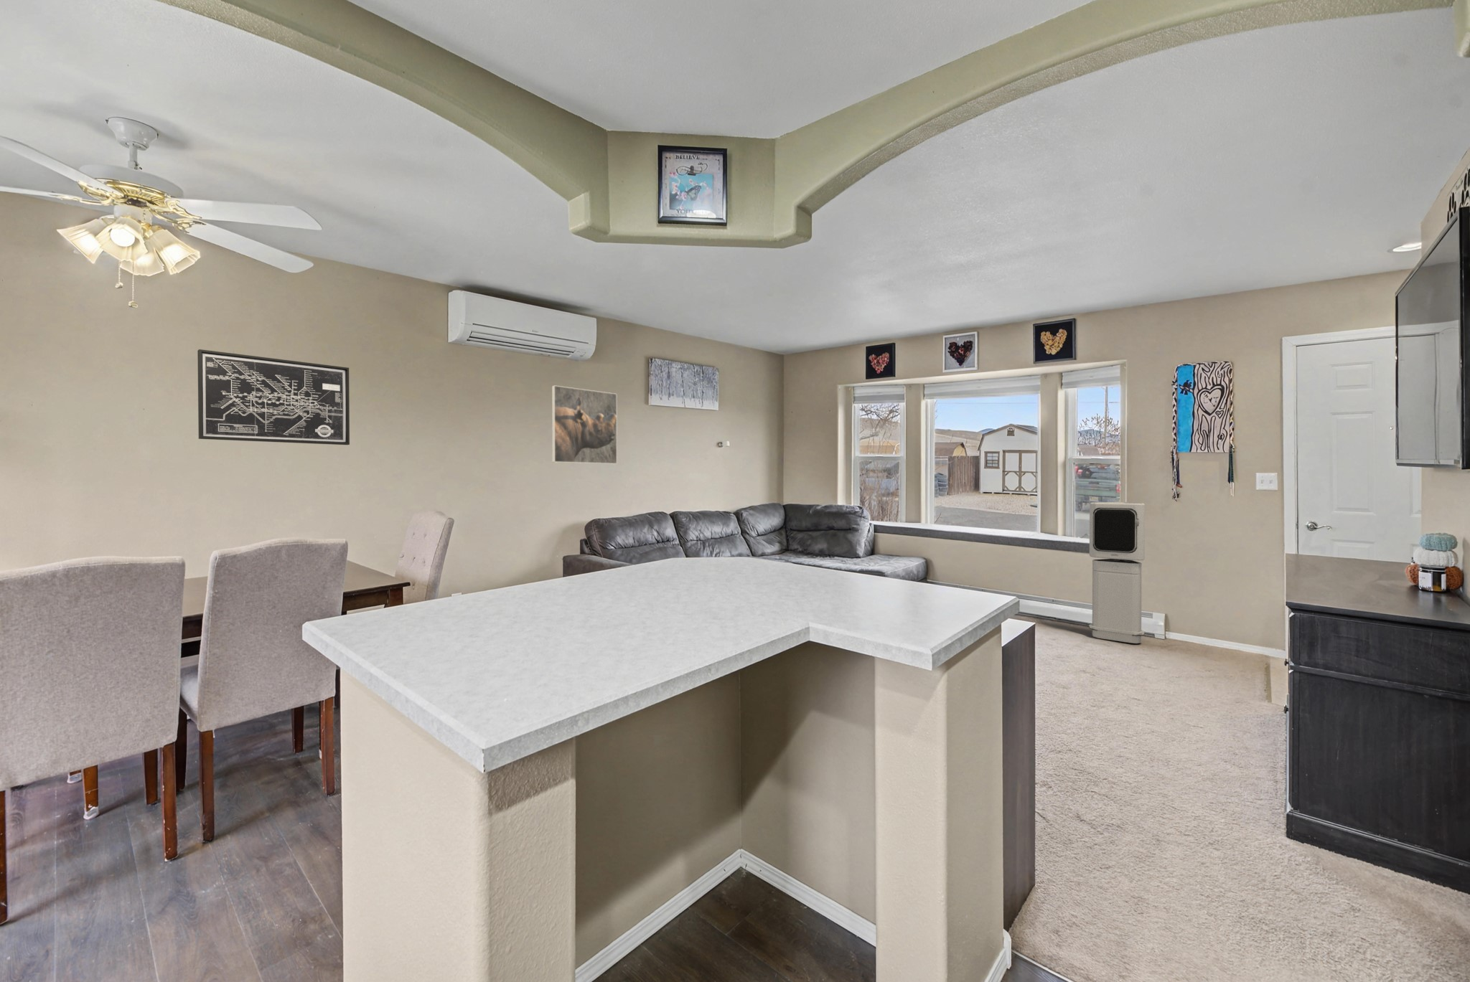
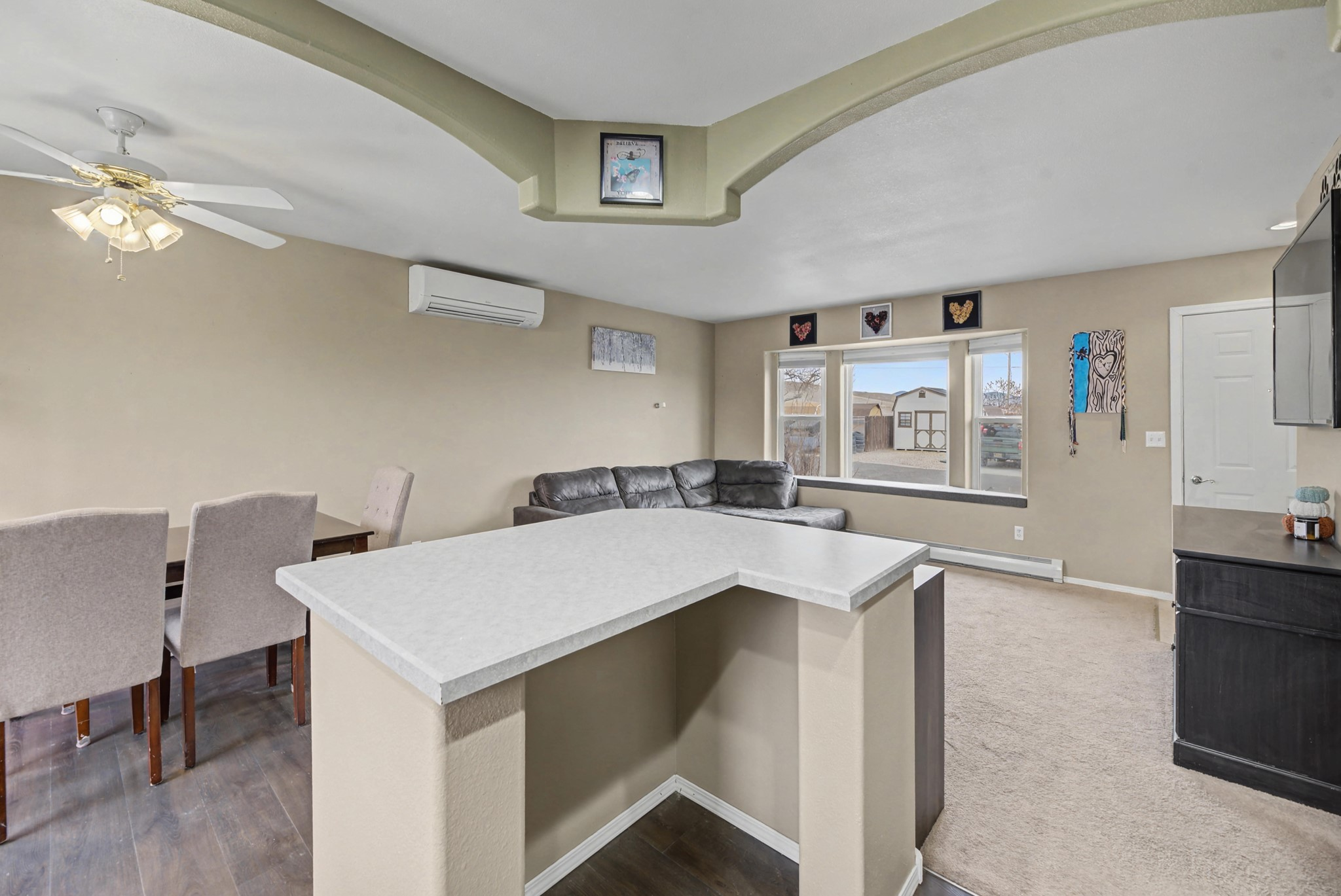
- wall art [196,349,351,445]
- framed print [551,385,618,465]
- air purifier [1089,501,1146,644]
